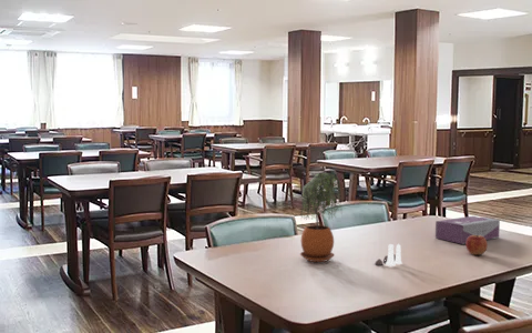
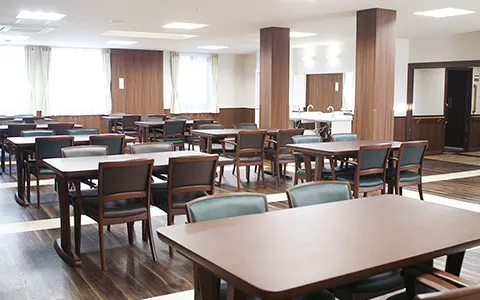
- tissue box [434,215,501,245]
- potted plant [299,171,344,263]
- apple [466,235,488,256]
- salt and pepper shaker set [374,243,403,268]
